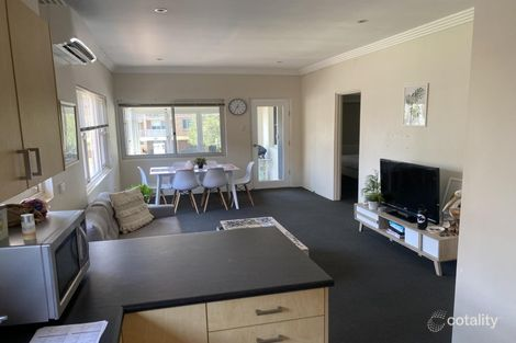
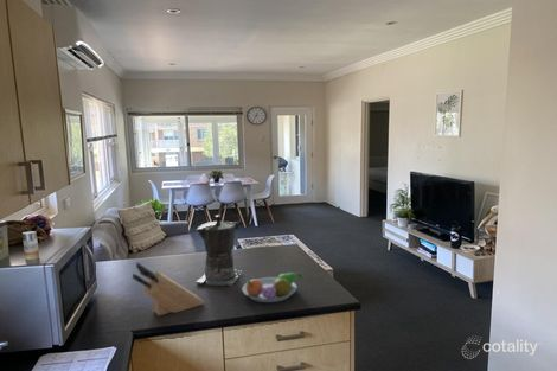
+ fruit bowl [241,271,303,303]
+ knife block [132,262,205,316]
+ coffee maker [194,215,243,287]
